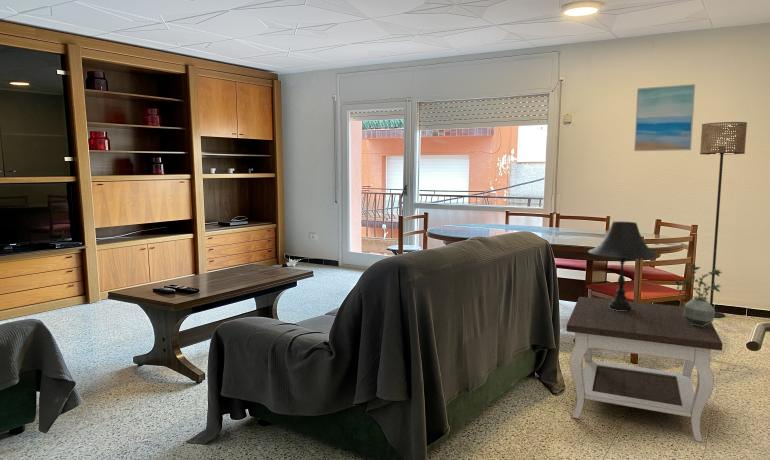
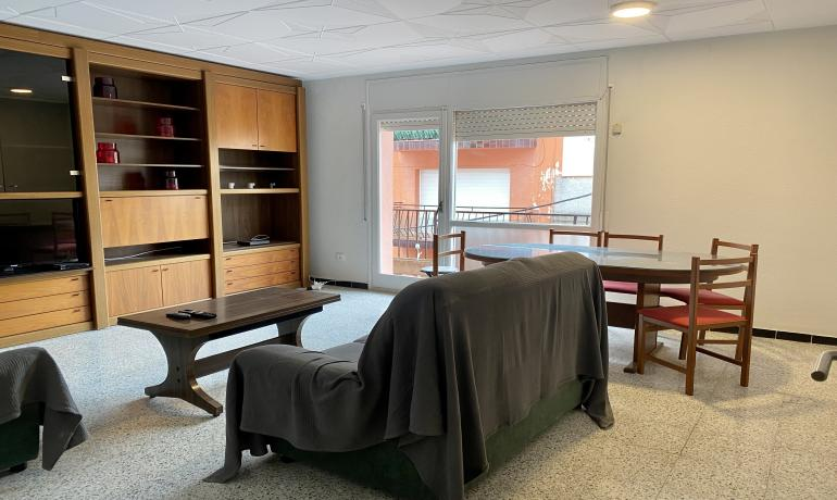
- potted plant [675,263,723,327]
- side table [565,296,724,443]
- table lamp [587,221,660,311]
- floor lamp [699,121,748,318]
- wall art [633,83,696,152]
